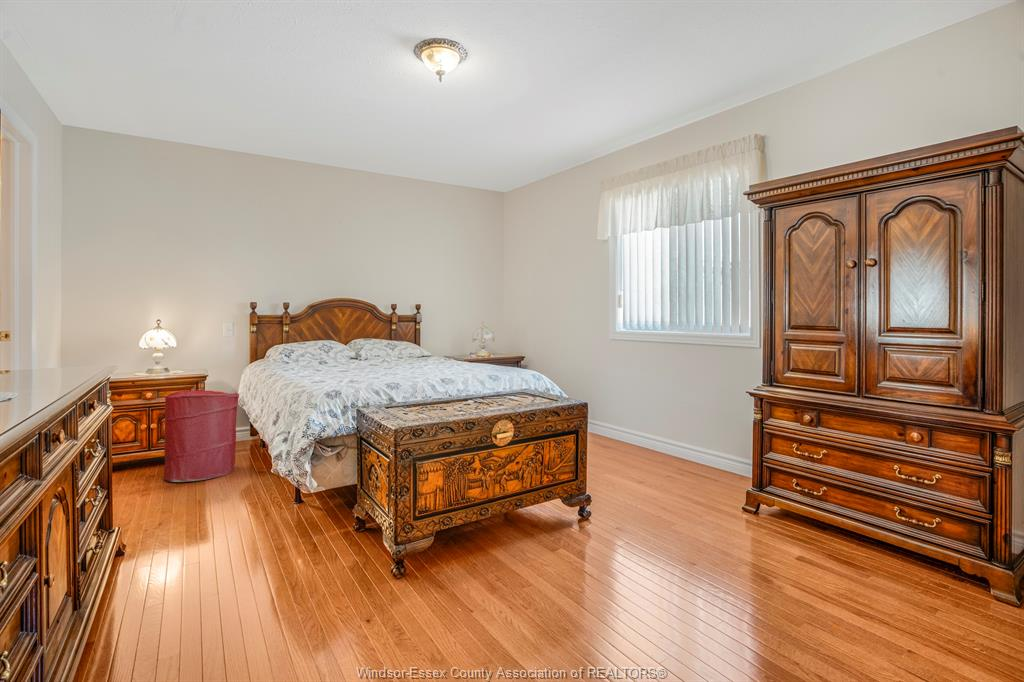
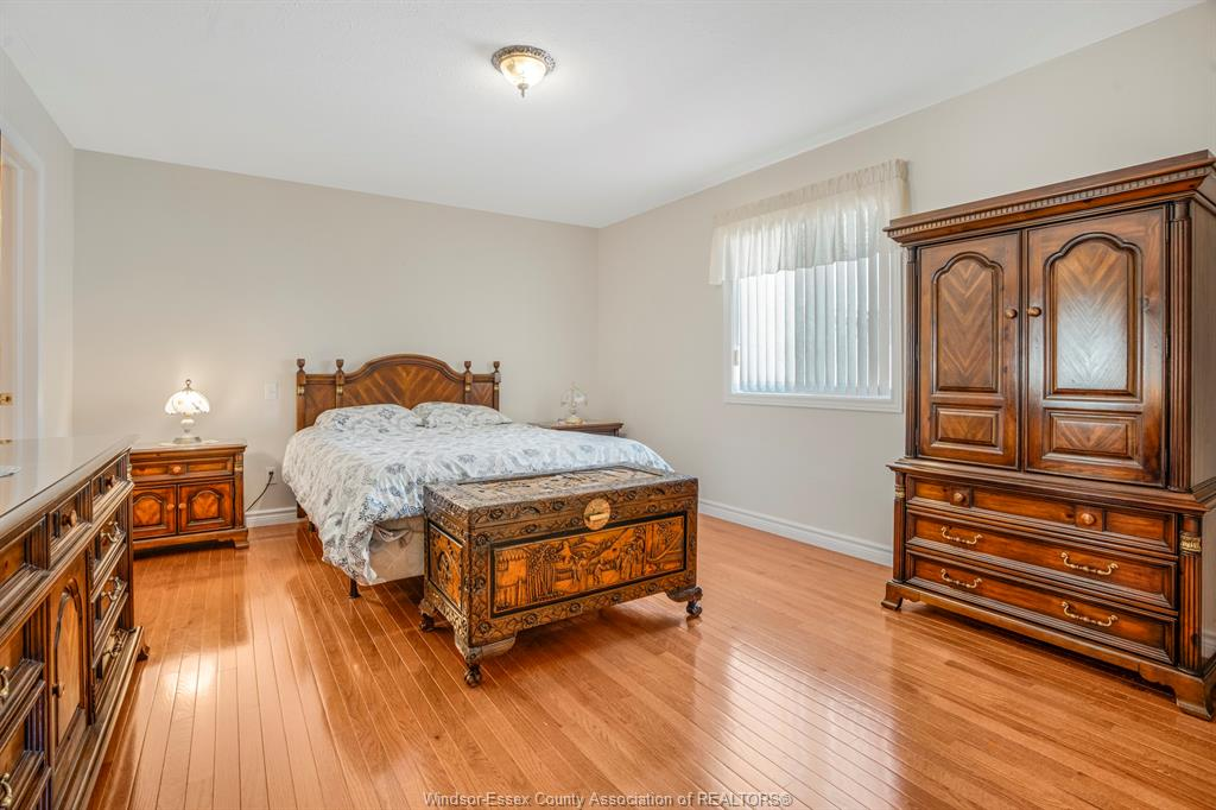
- laundry hamper [163,389,240,483]
